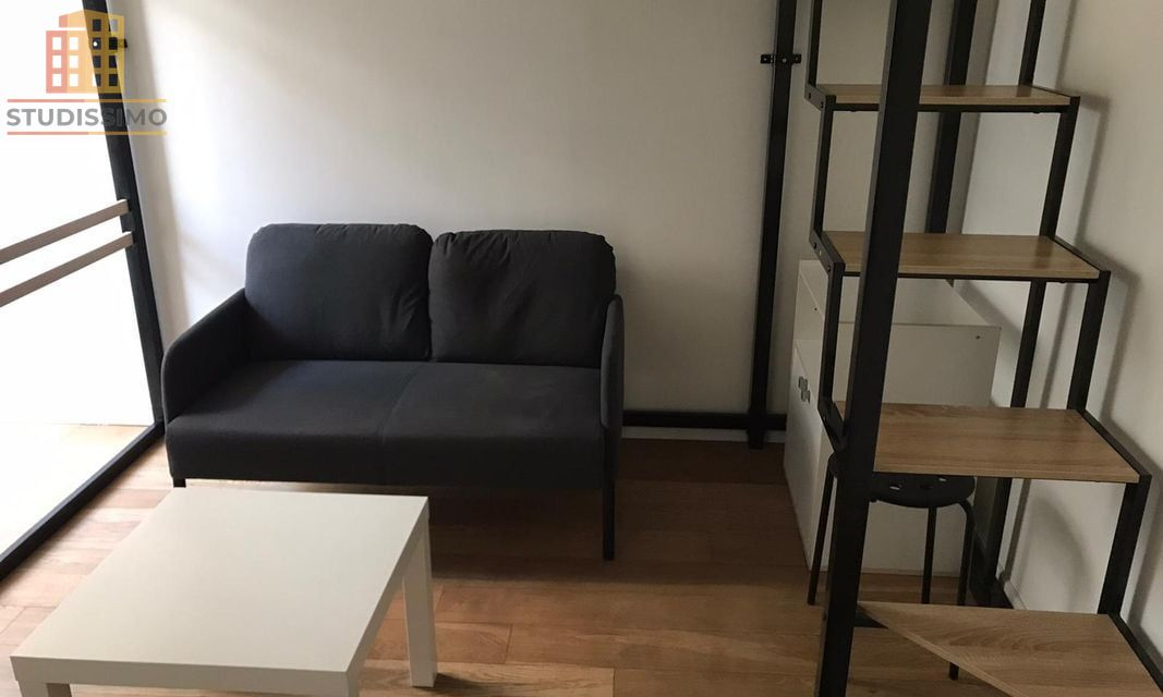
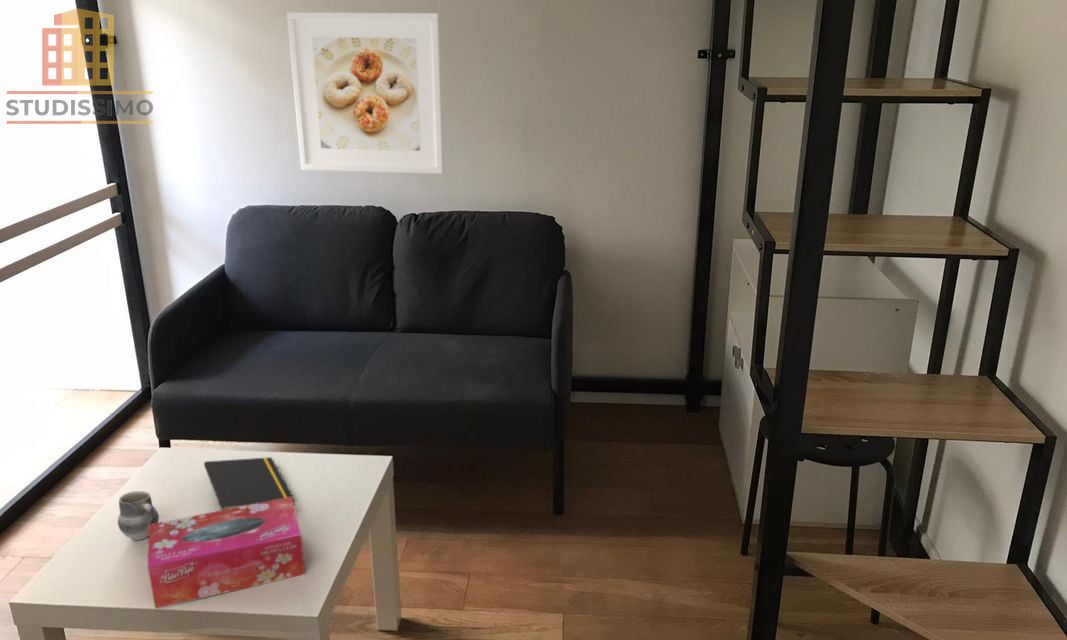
+ notepad [203,456,296,510]
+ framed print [286,11,445,175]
+ cup [117,490,160,541]
+ tissue box [147,497,306,610]
